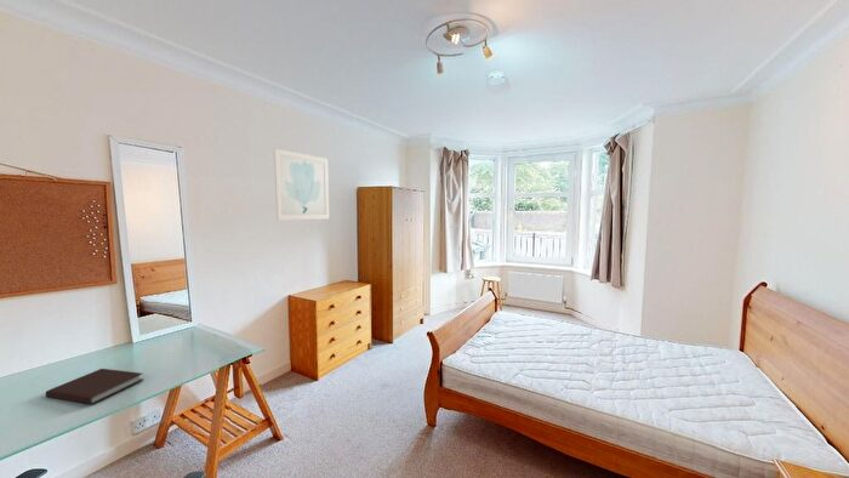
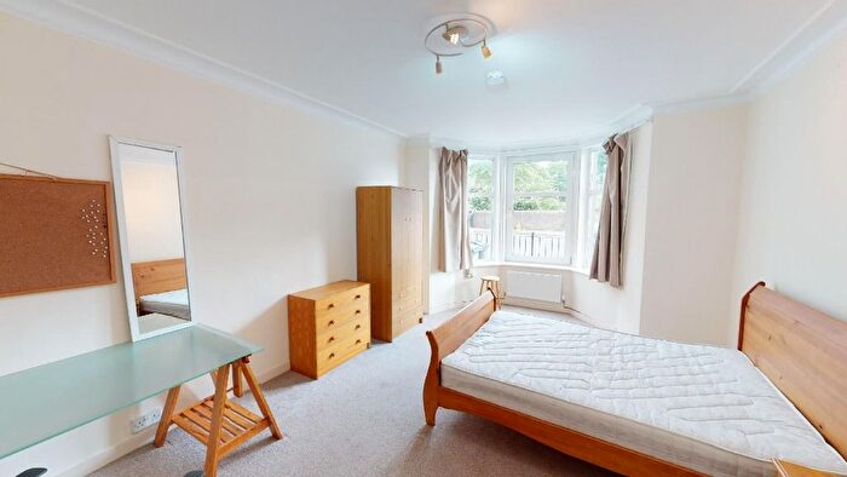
- notebook [45,368,143,405]
- wall art [273,148,330,221]
